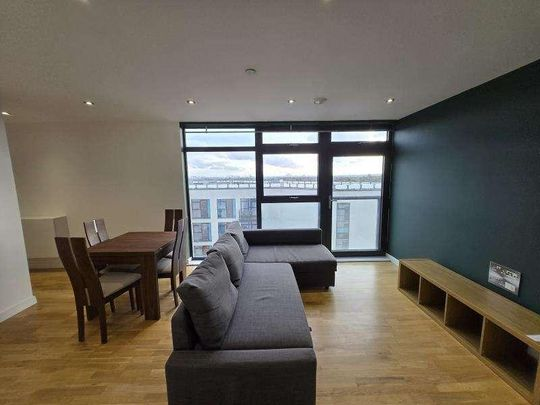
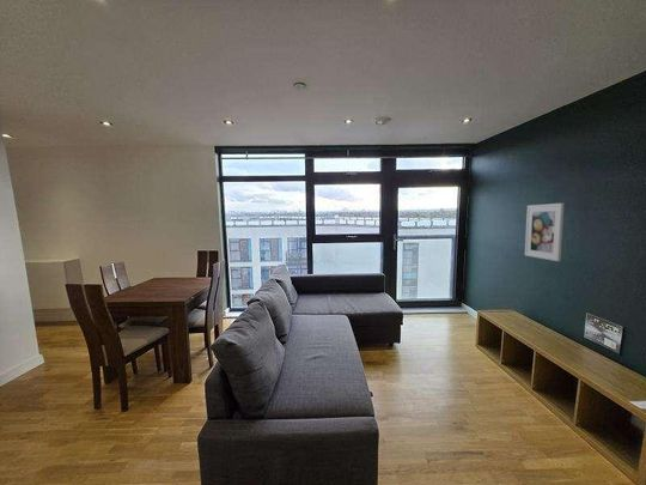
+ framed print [524,202,565,262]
